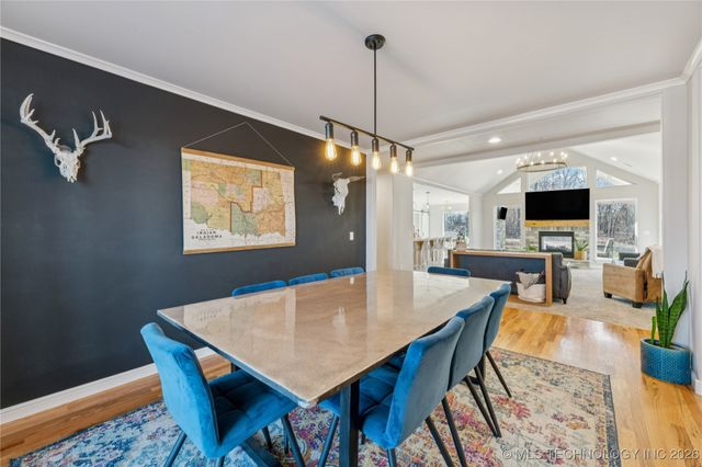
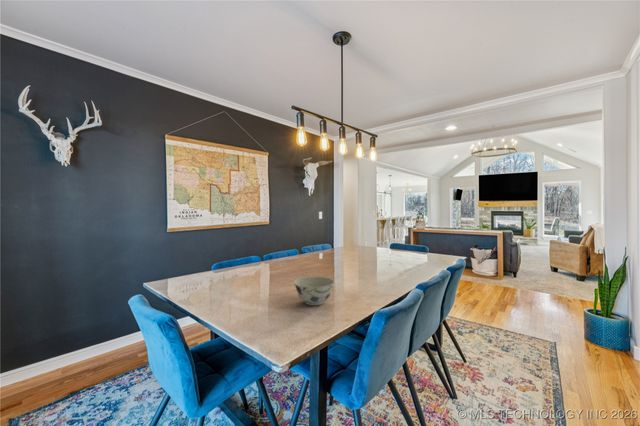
+ bowl [293,276,336,306]
